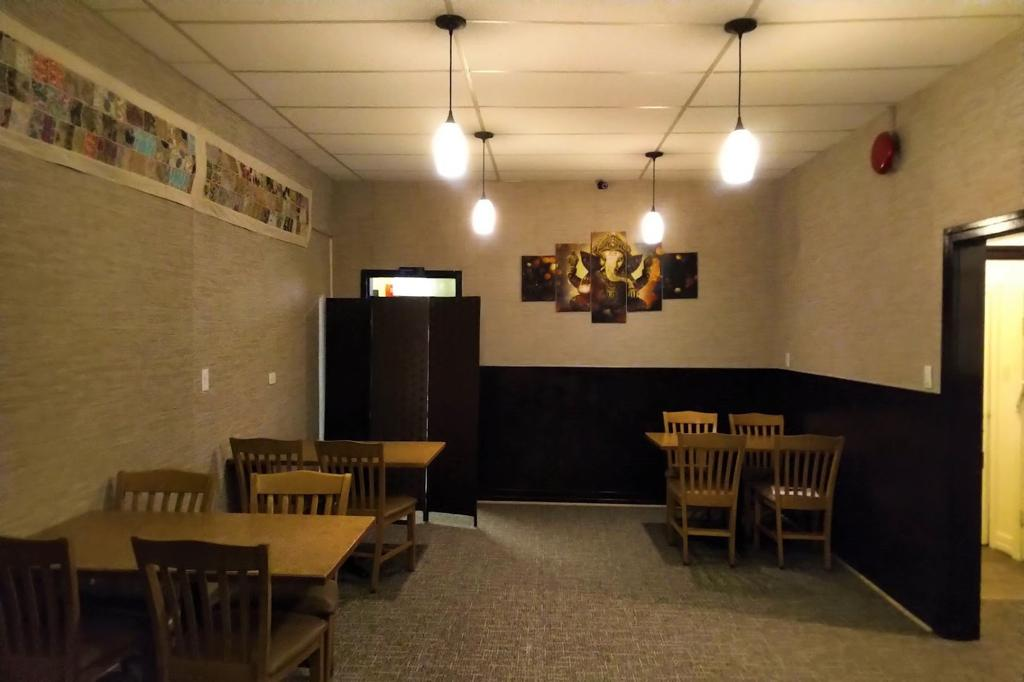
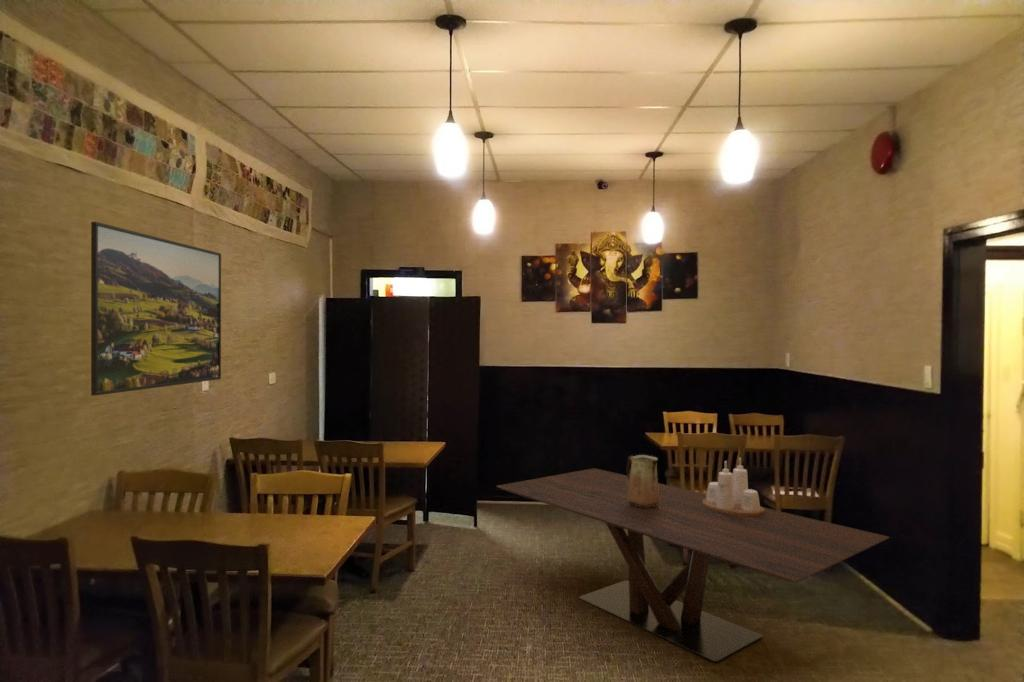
+ condiment set [702,457,764,516]
+ dining table [495,467,891,663]
+ vase [626,454,659,508]
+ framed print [90,221,222,397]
